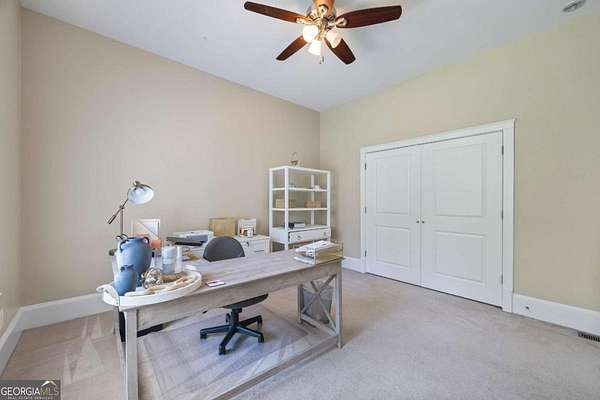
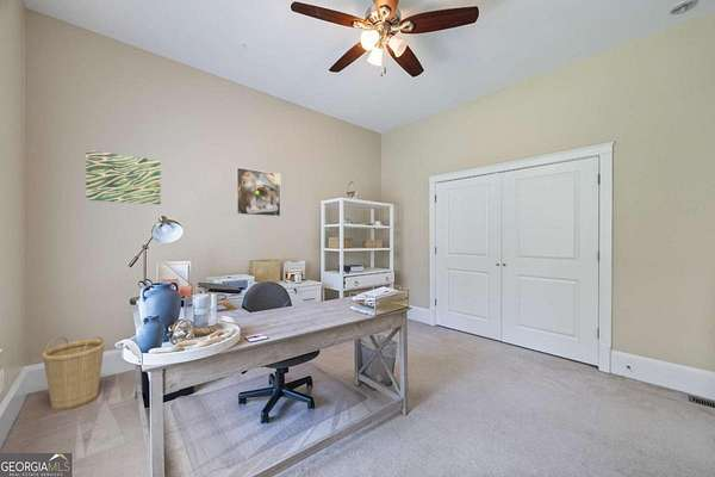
+ wall art [85,149,162,205]
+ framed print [235,166,281,217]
+ basket [41,335,106,411]
